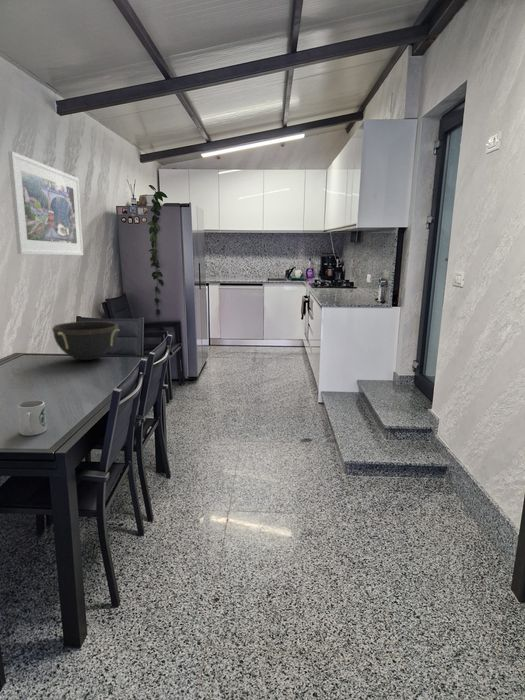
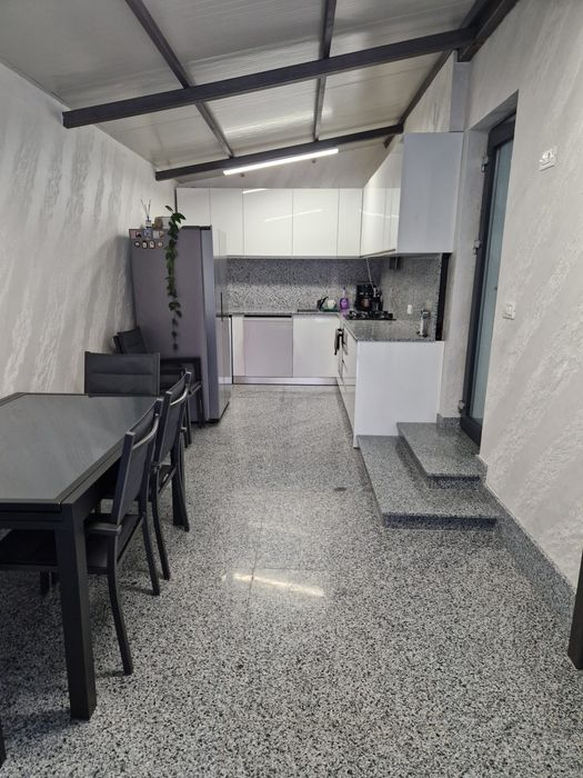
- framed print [7,150,84,256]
- bowl [51,320,120,361]
- mug [16,399,48,437]
